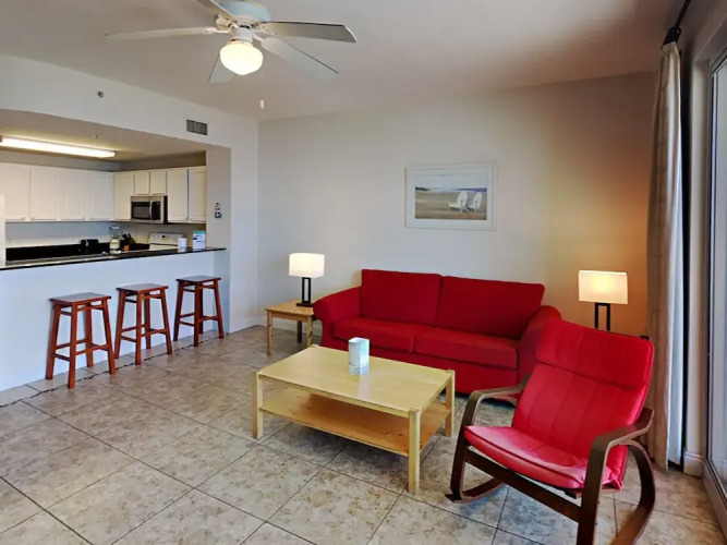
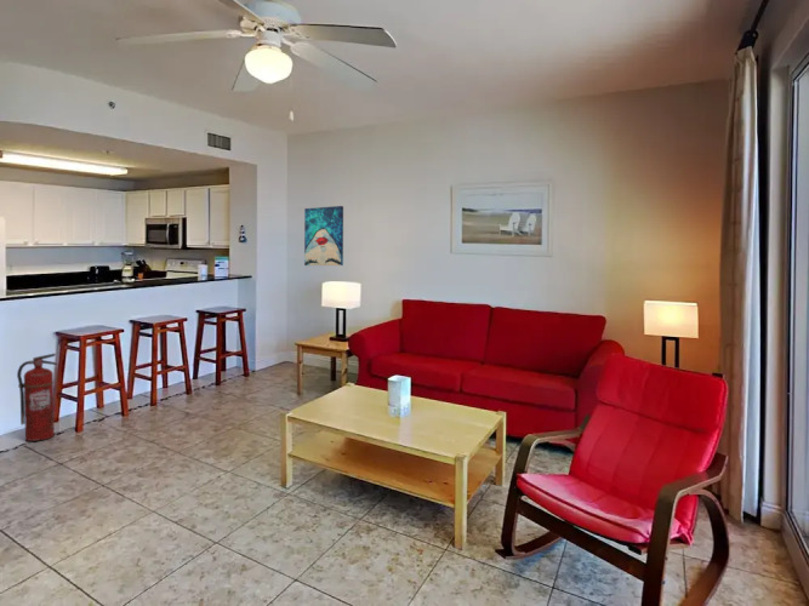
+ wall art [303,205,344,267]
+ fire extinguisher [16,353,58,442]
